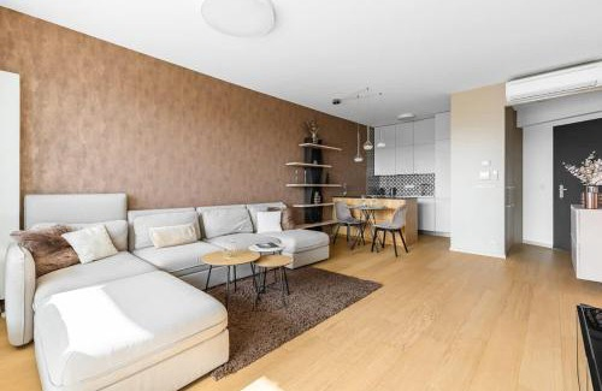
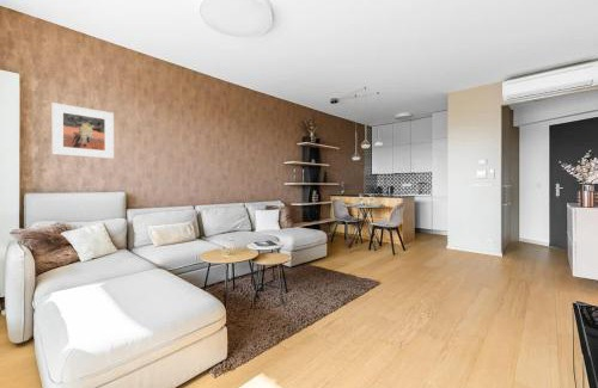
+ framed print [51,101,115,160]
